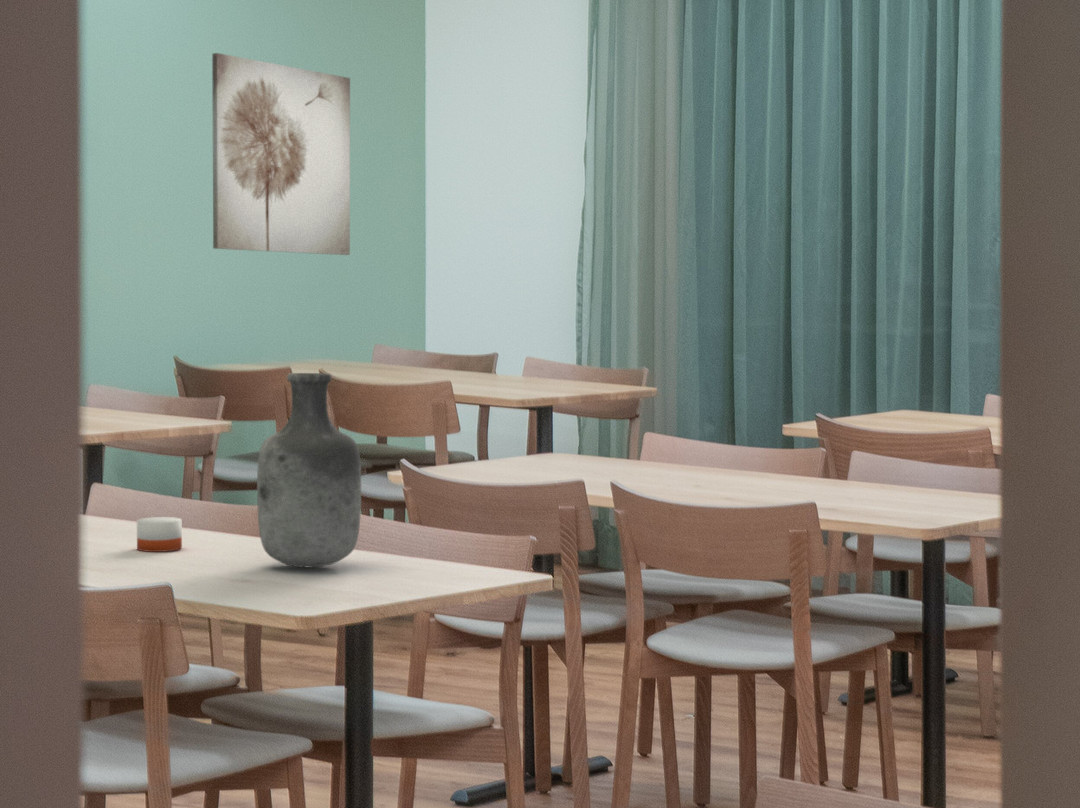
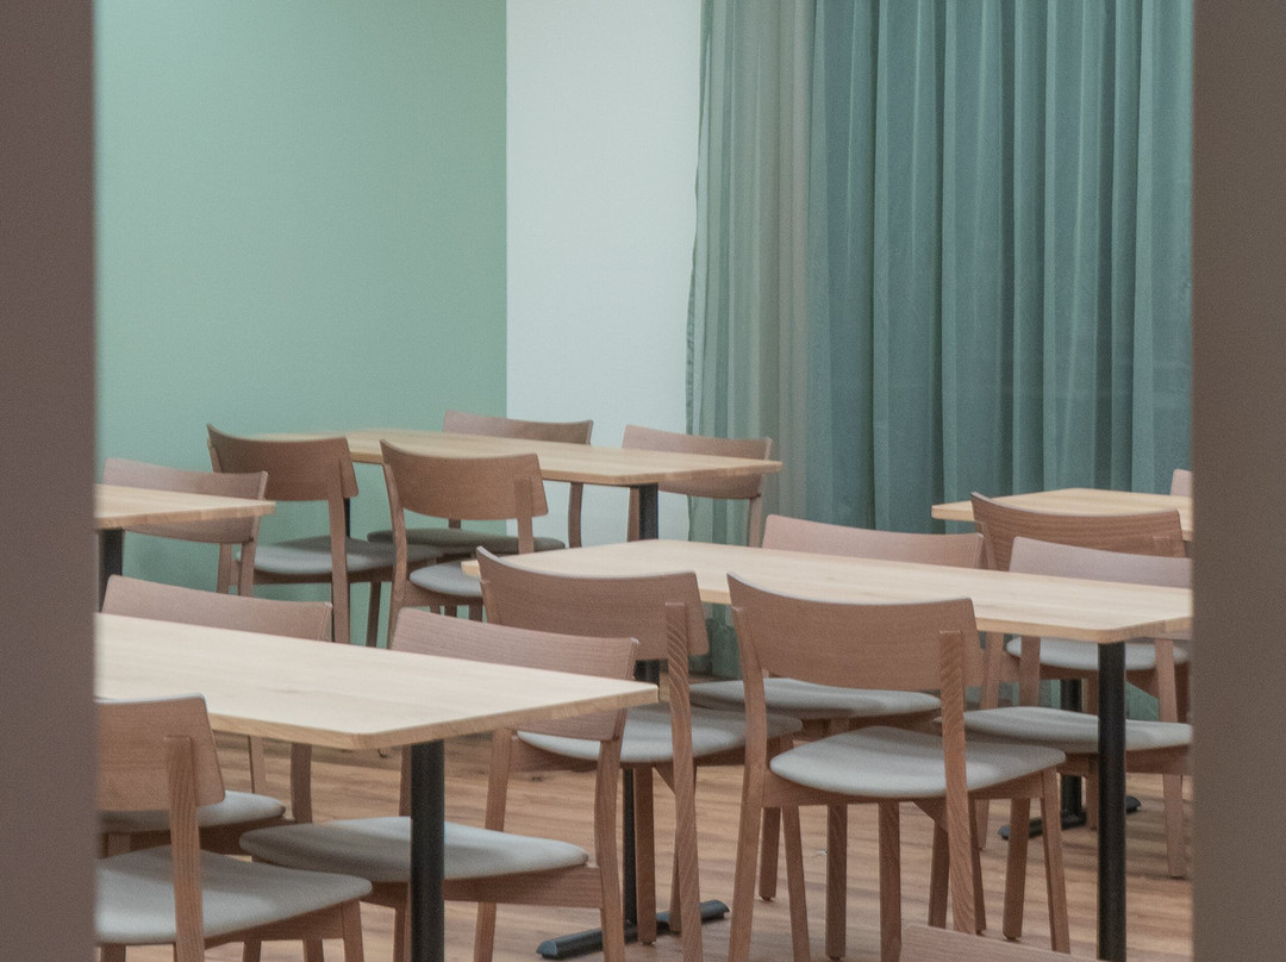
- vase [256,372,362,569]
- wall art [211,52,351,256]
- candle [136,505,183,553]
